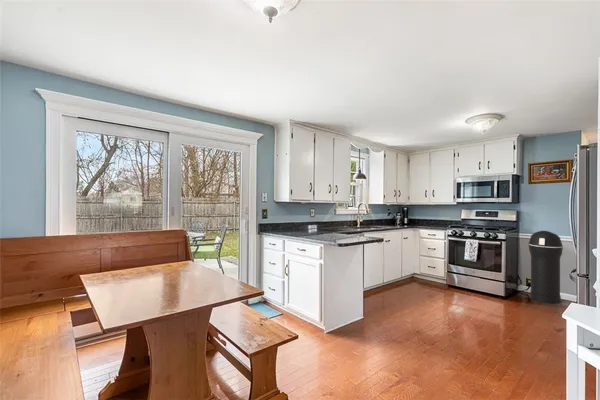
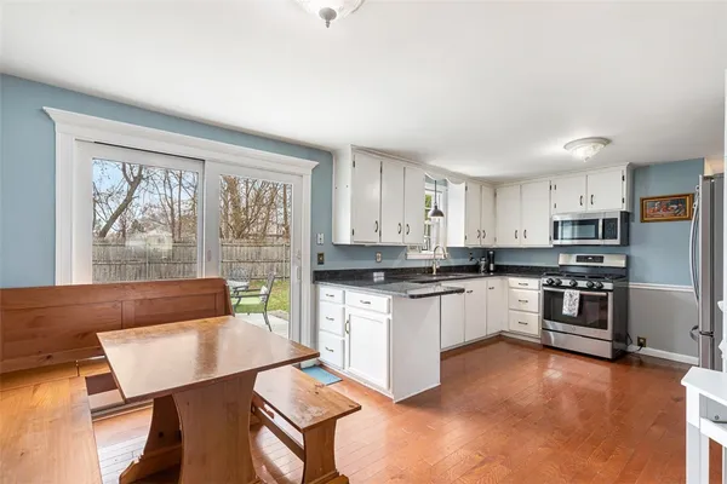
- trash can [528,230,564,305]
